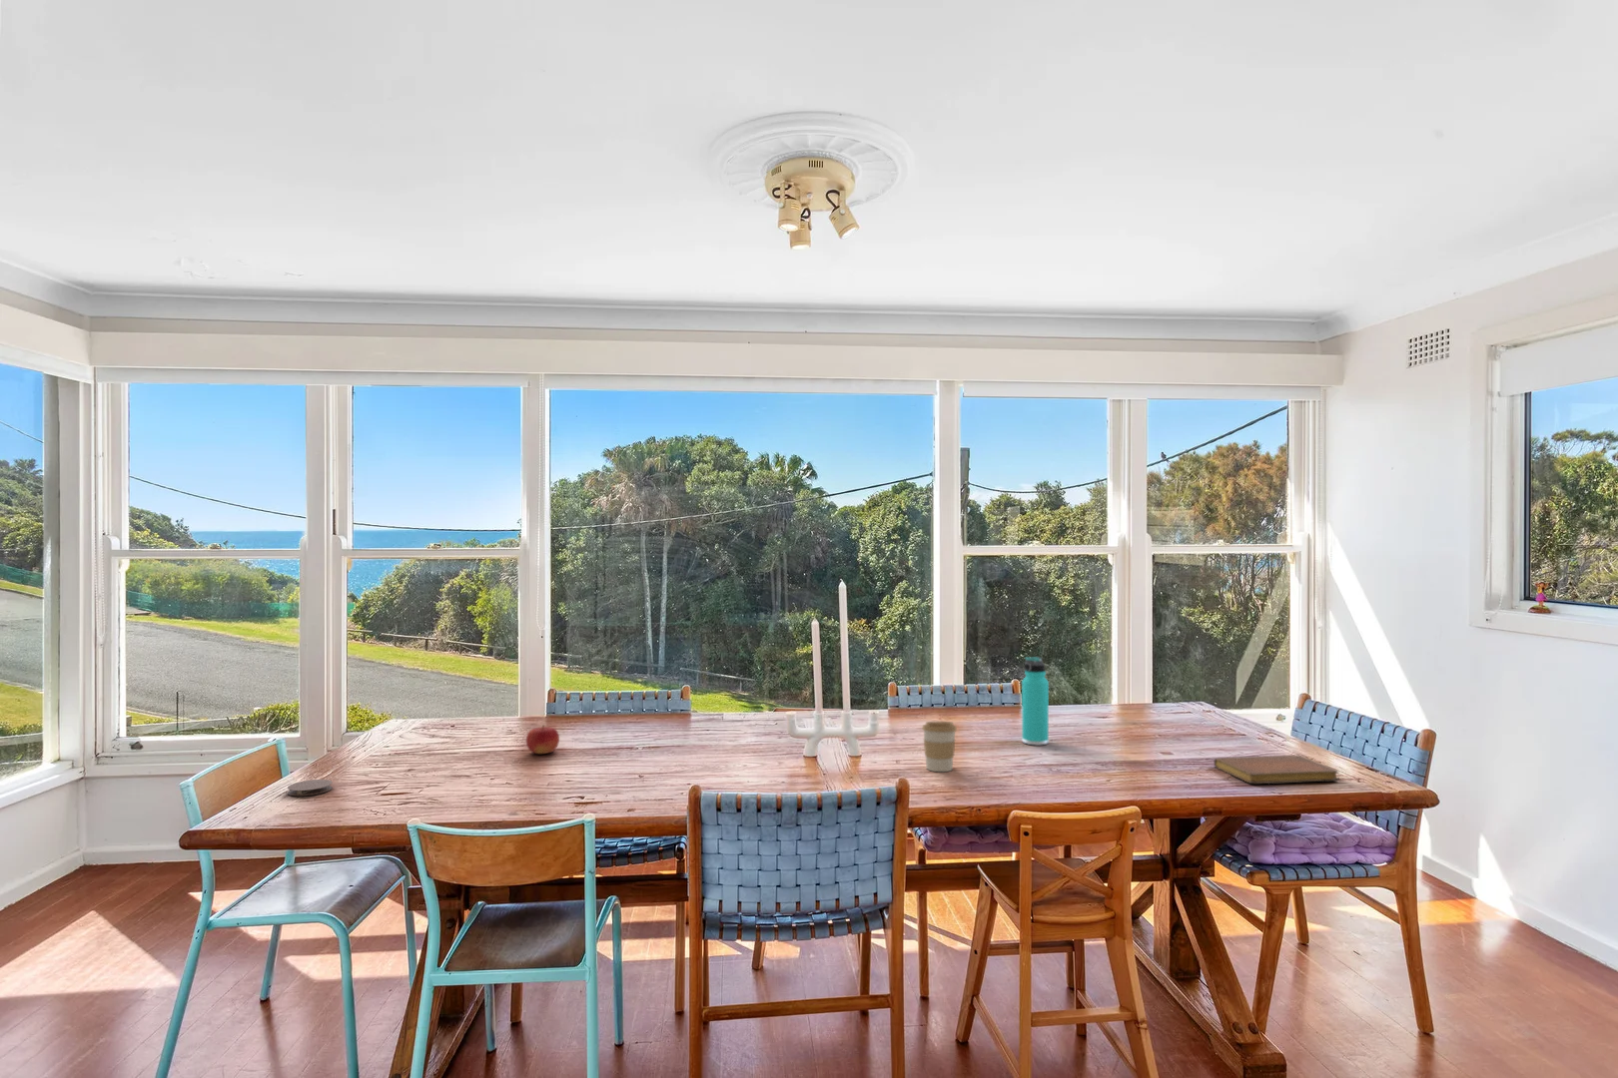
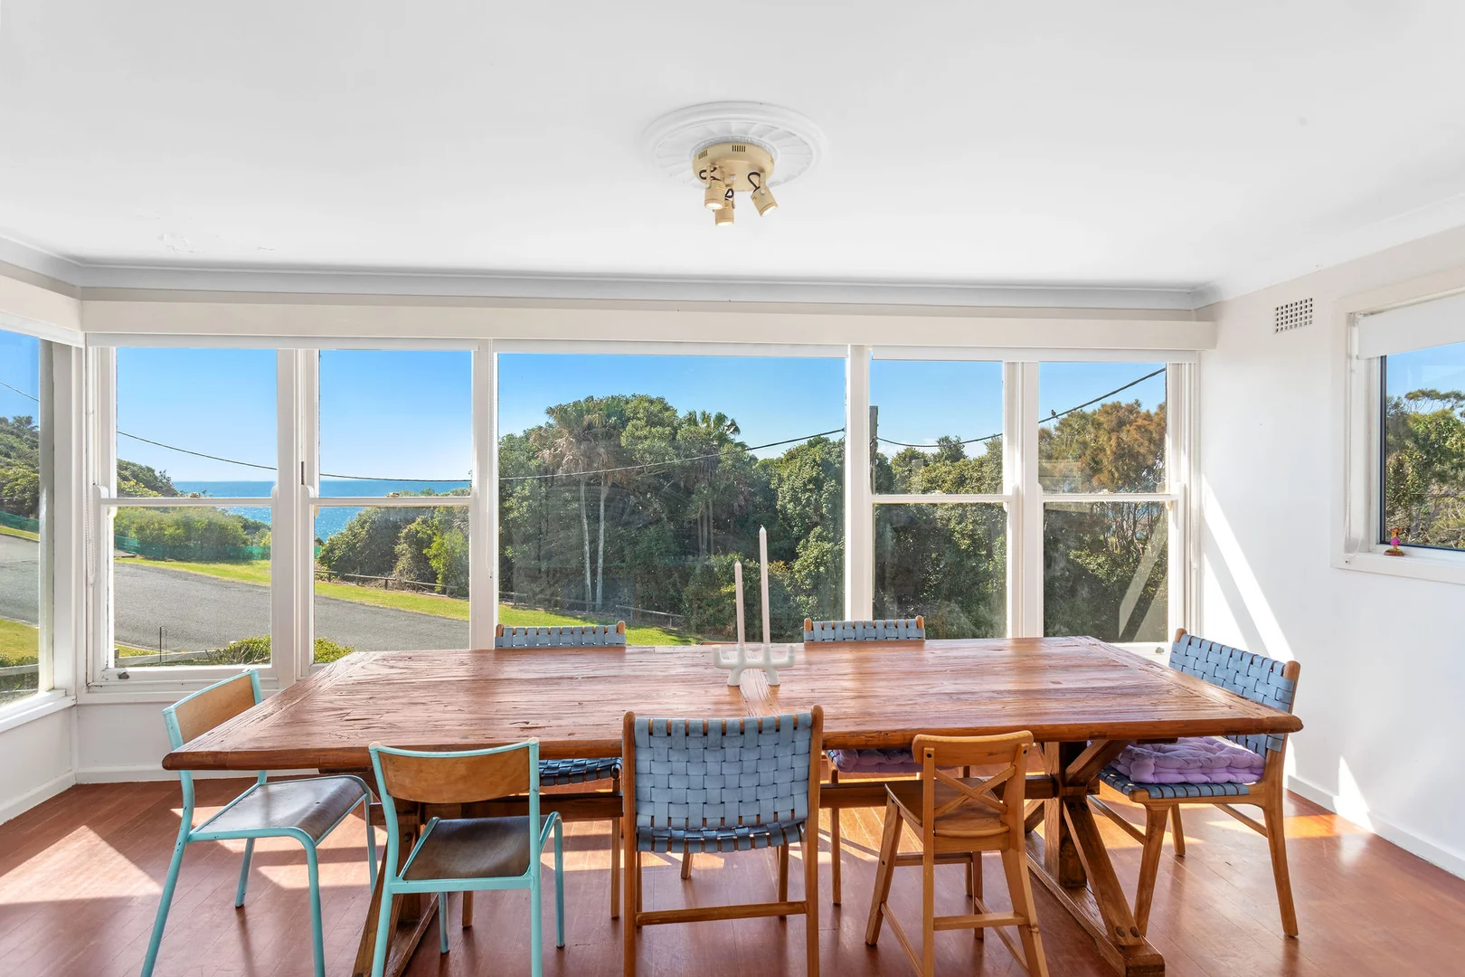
- thermos bottle [1021,656,1050,747]
- fruit [525,723,560,754]
- coffee cup [921,721,958,772]
- coaster [287,778,333,796]
- notebook [1212,754,1340,784]
